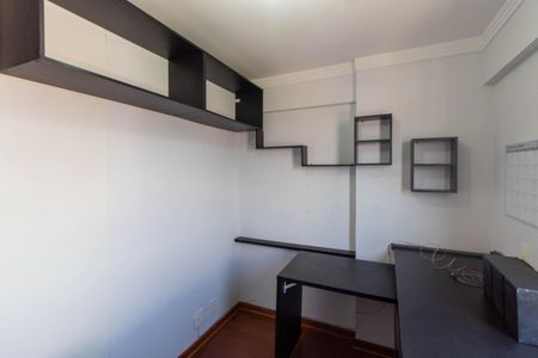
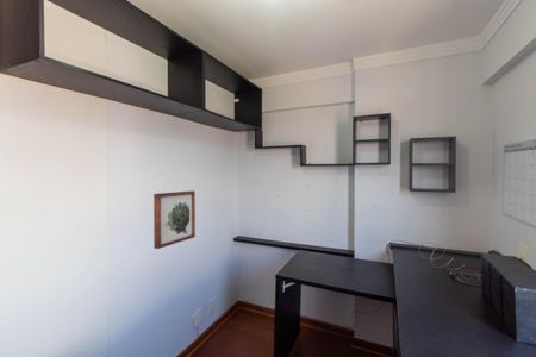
+ wall art [152,190,197,250]
